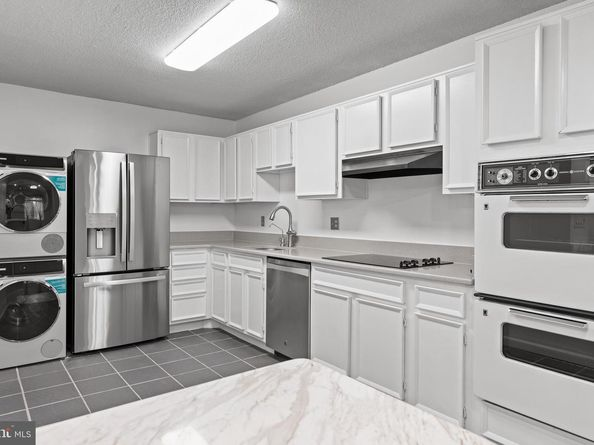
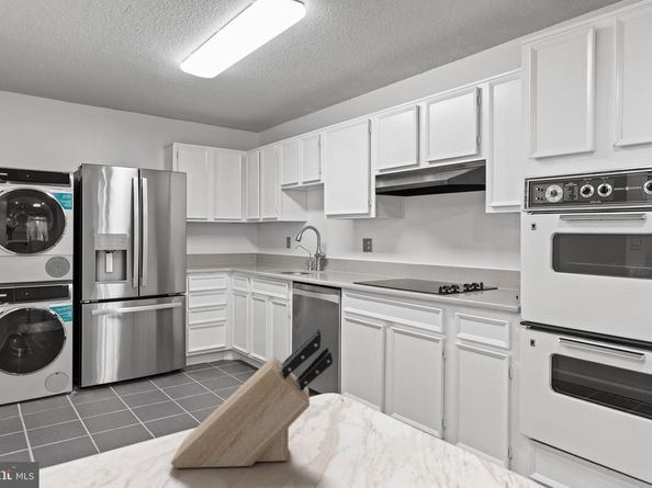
+ knife block [170,328,334,469]
